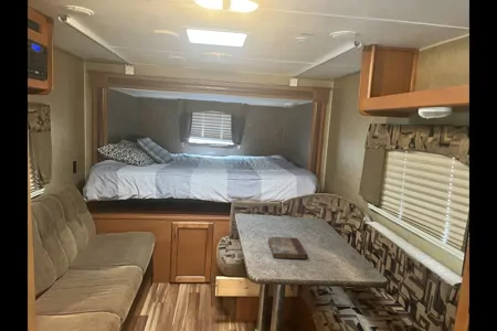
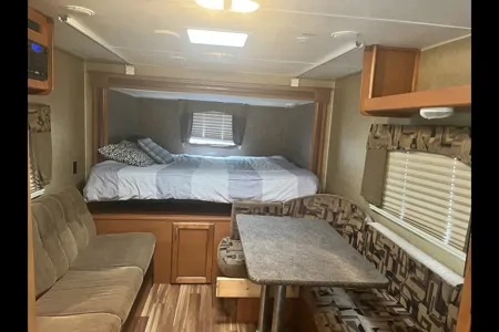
- book [267,236,309,260]
